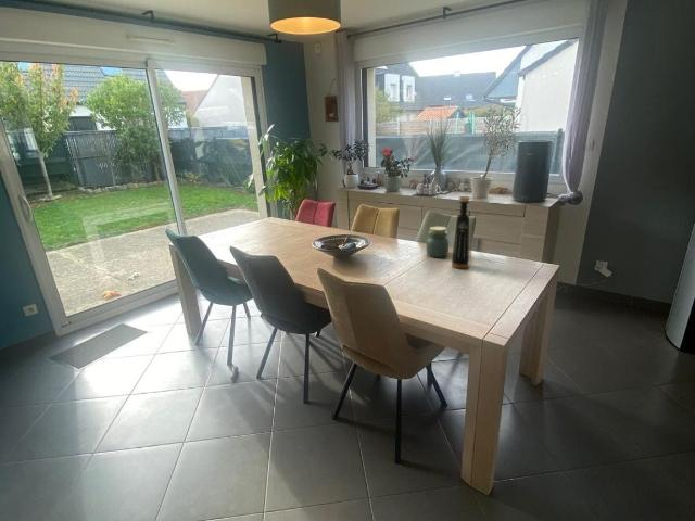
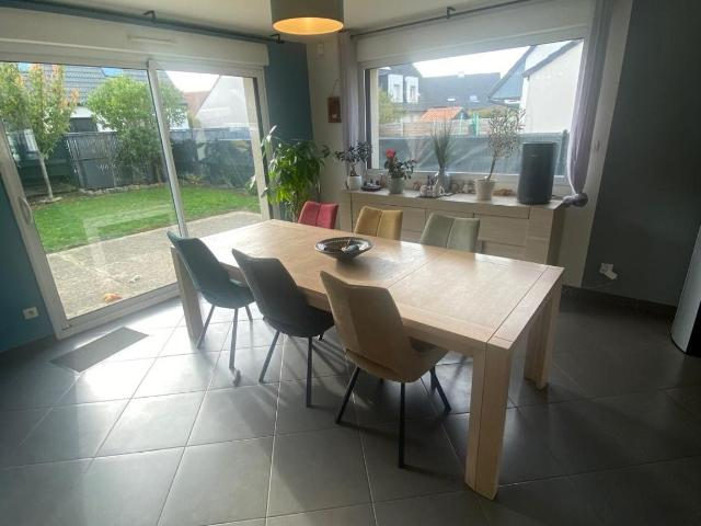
- bottle [451,195,471,269]
- jar [426,226,450,258]
